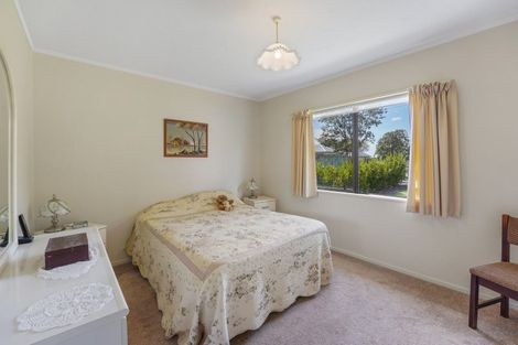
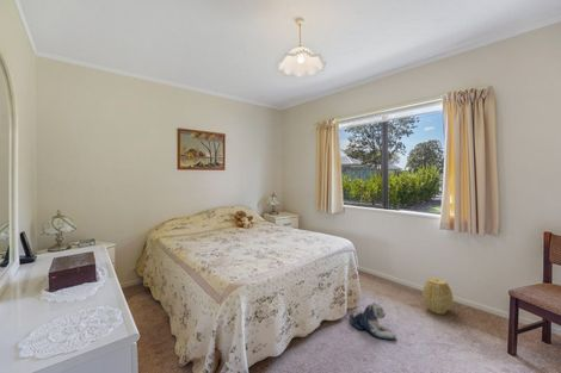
+ woven basket [421,276,454,316]
+ plush toy [349,301,397,341]
